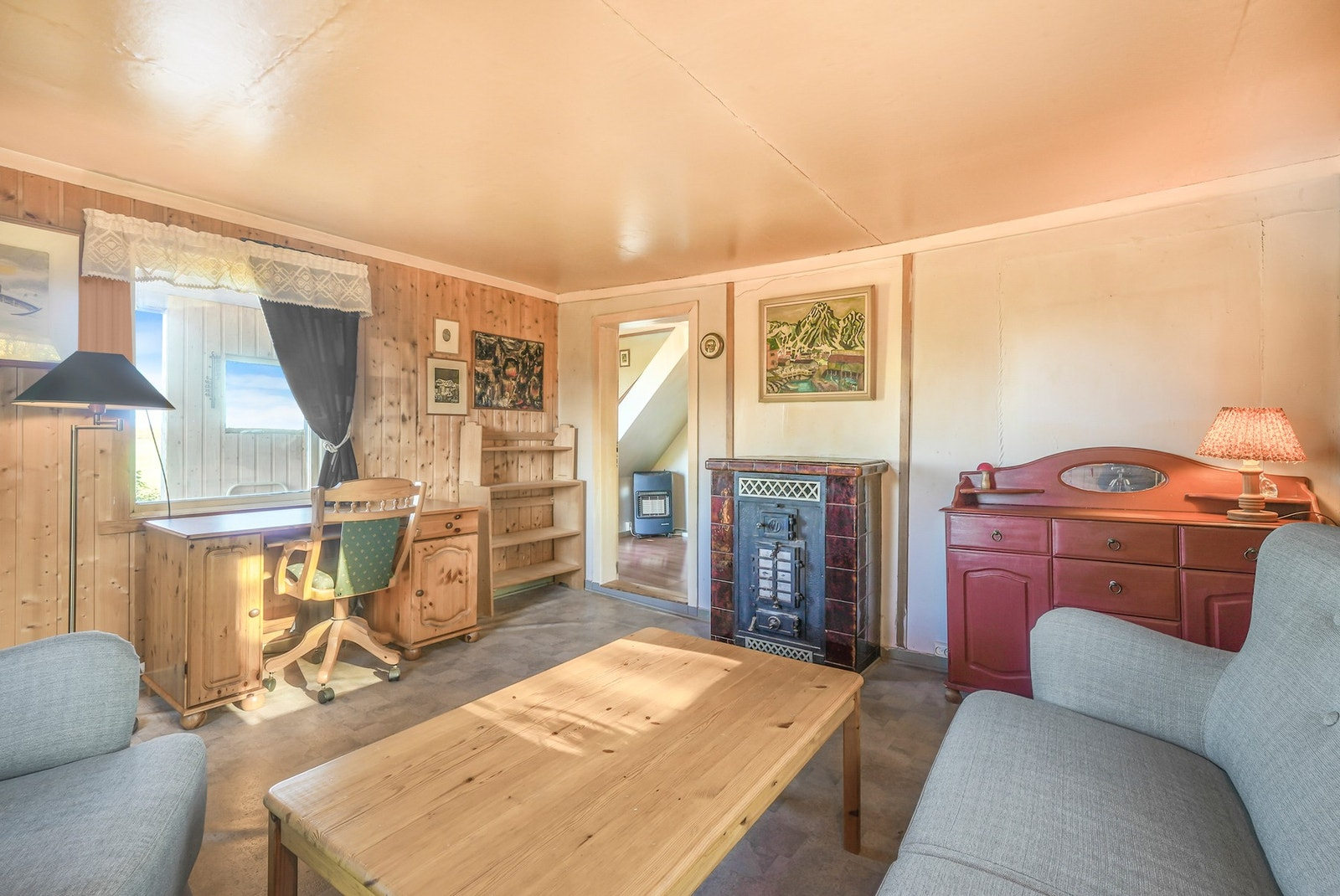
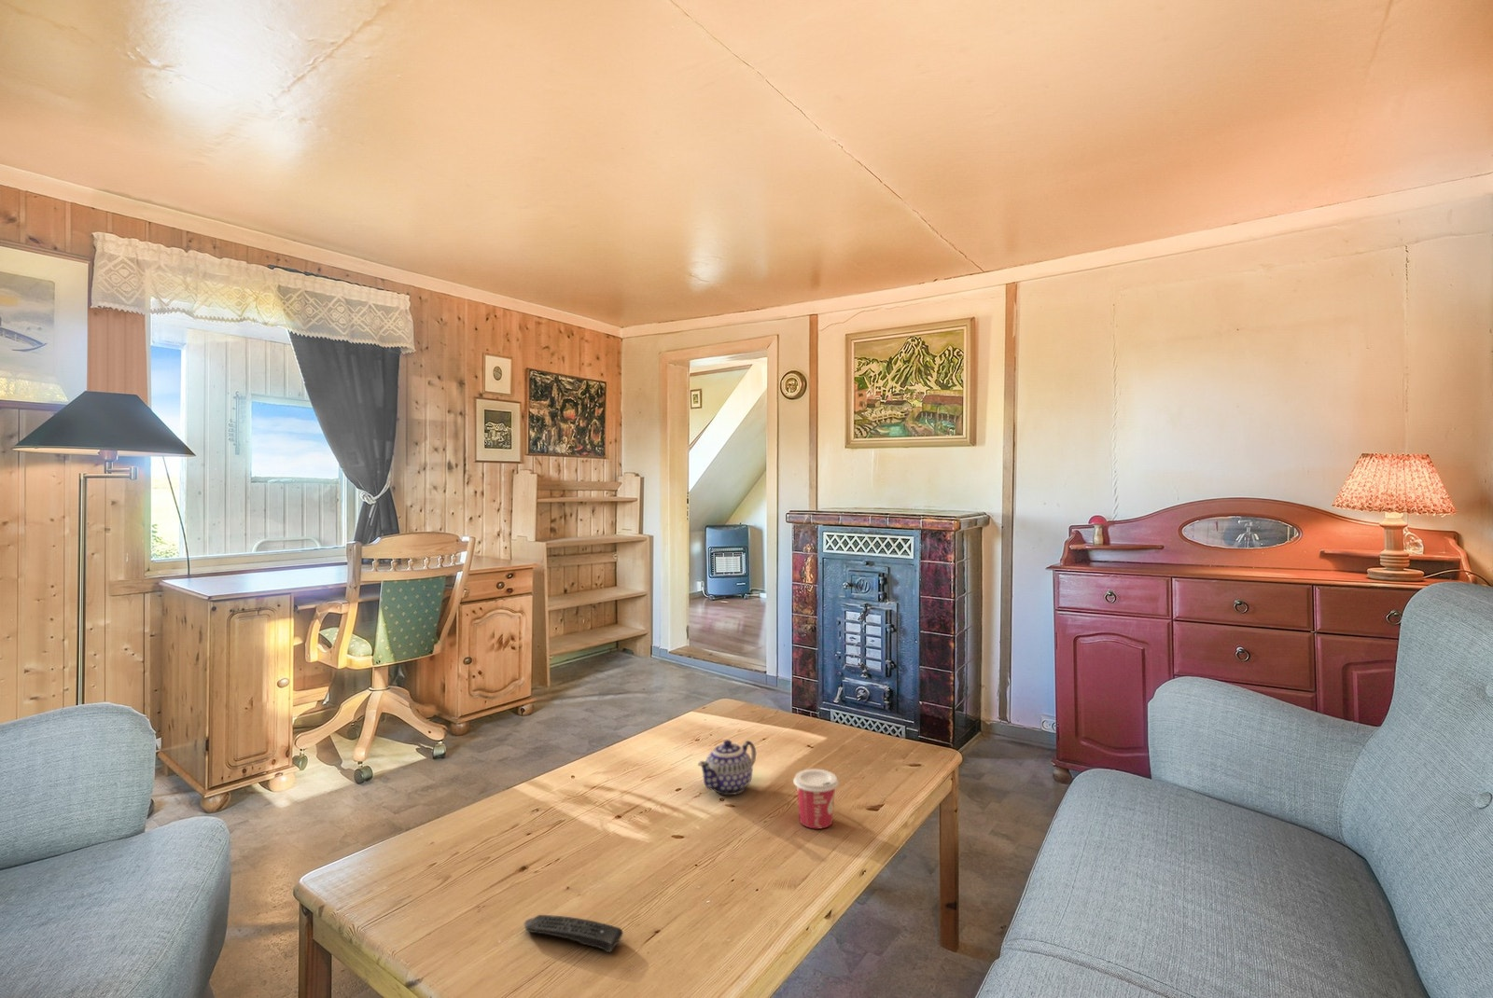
+ teapot [697,738,757,795]
+ cup [792,769,840,829]
+ remote control [524,914,623,953]
